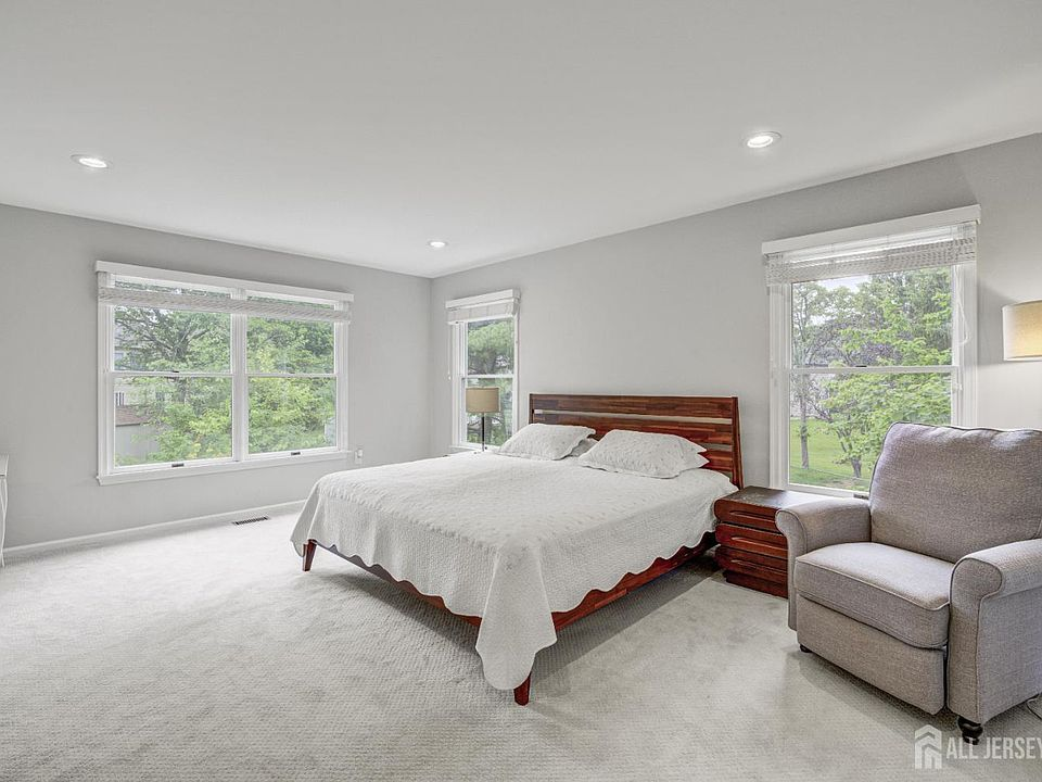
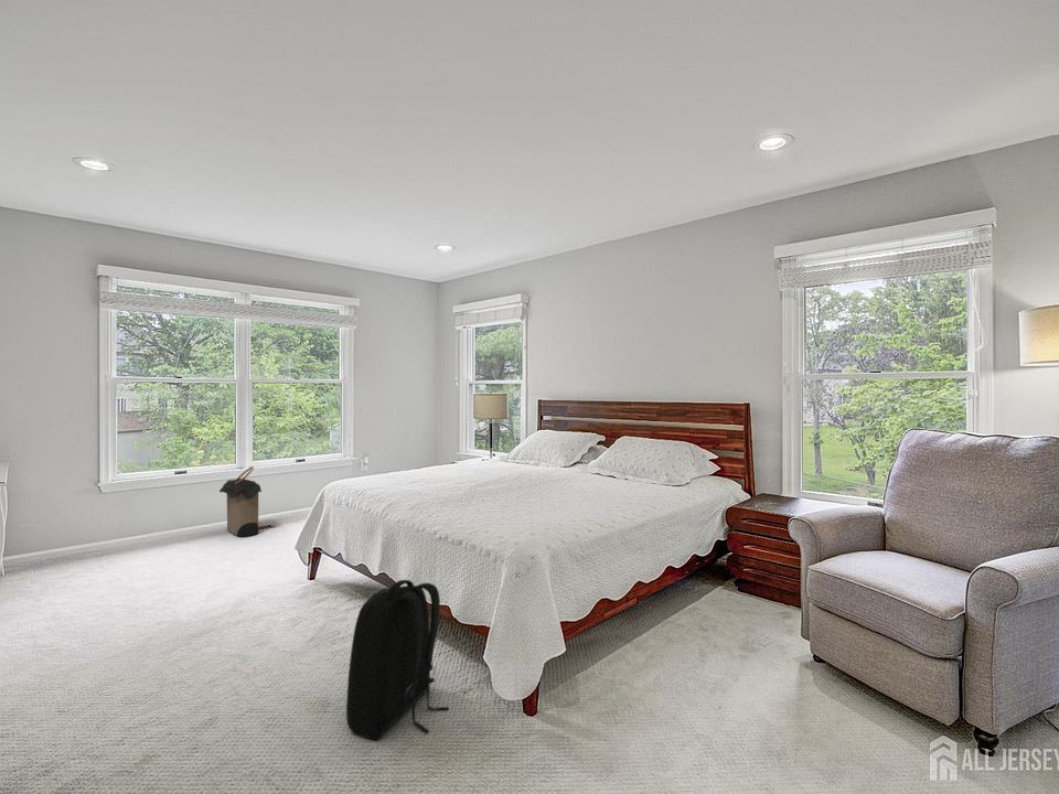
+ laundry hamper [218,465,264,538]
+ backpack [345,579,450,741]
